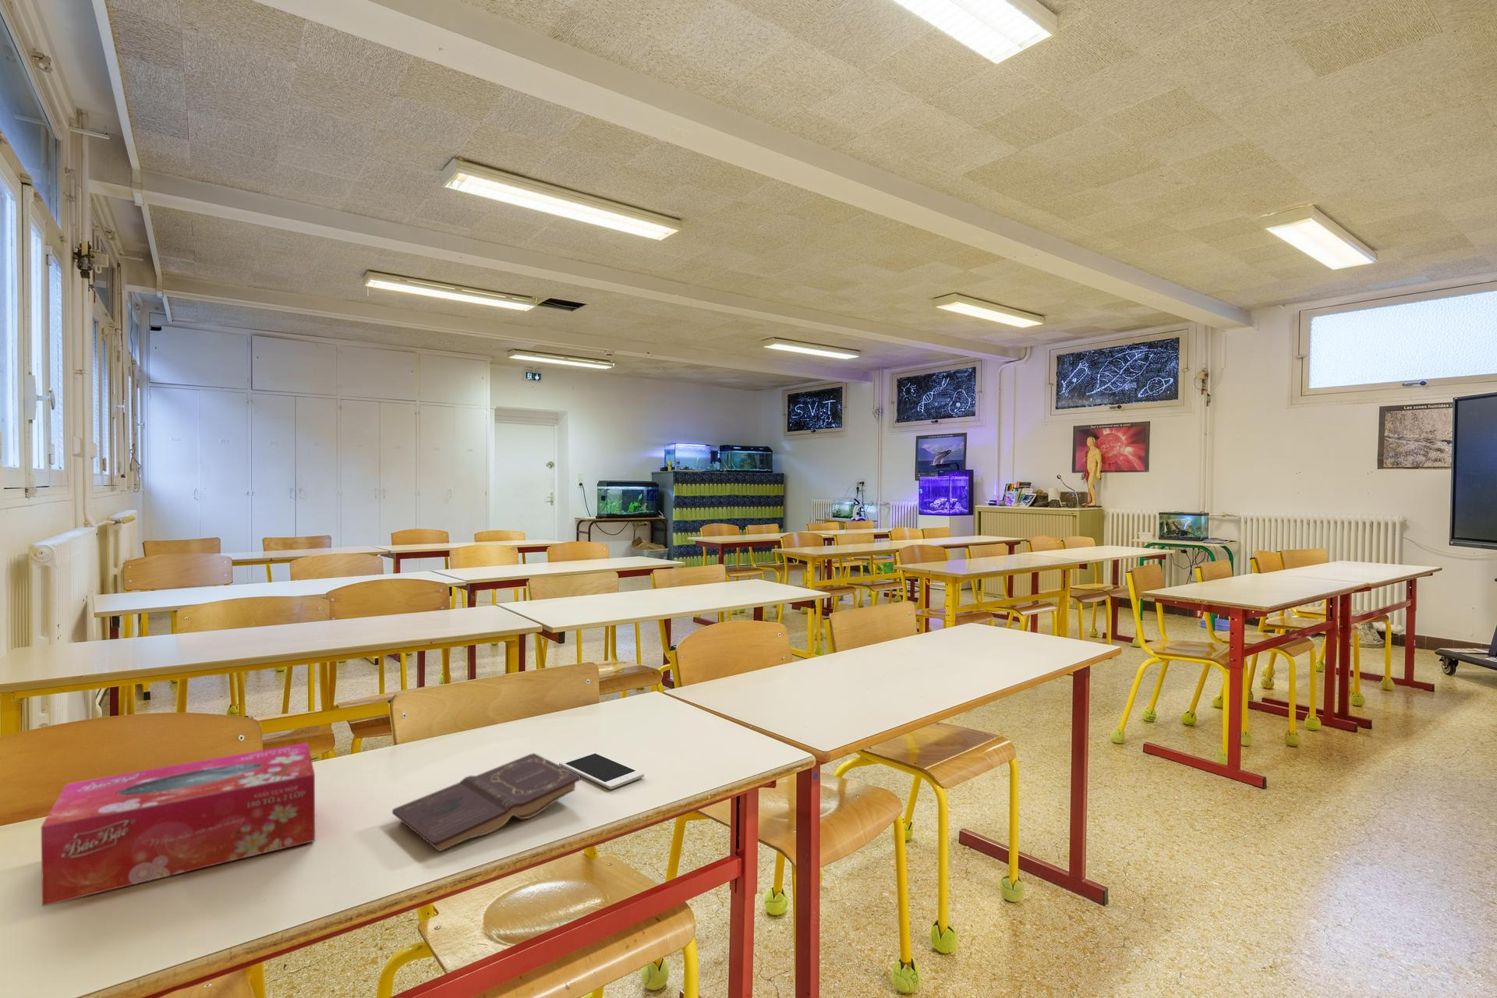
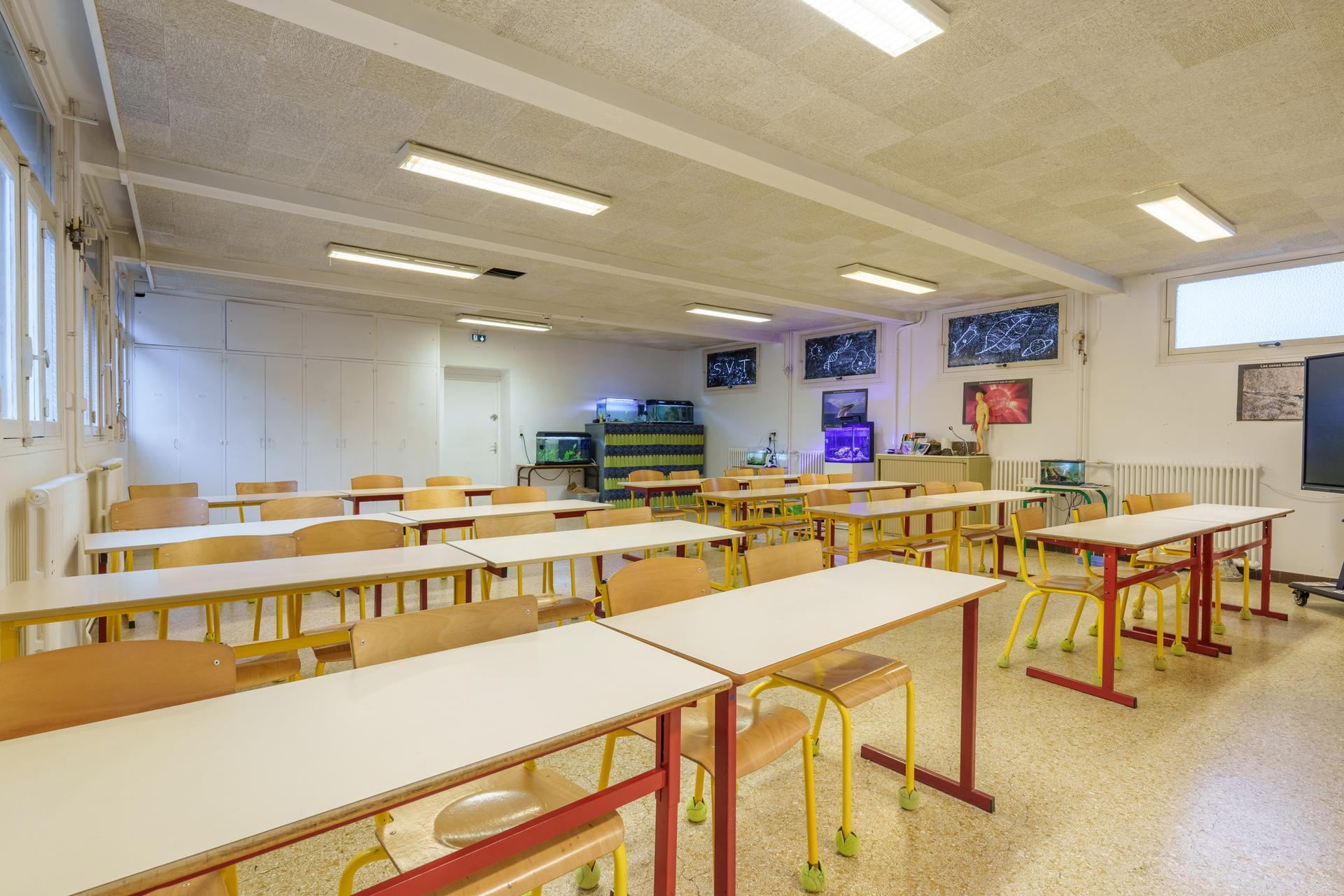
- tissue box [40,742,315,907]
- cell phone [558,751,645,790]
- book [391,752,581,852]
